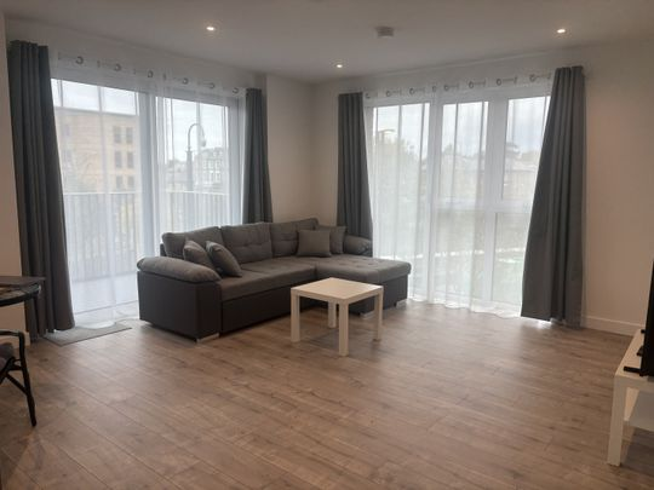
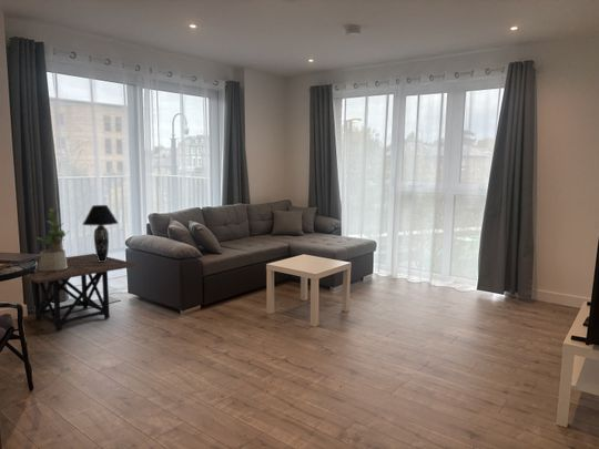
+ table lamp [81,204,119,262]
+ side table [22,253,140,333]
+ potted plant [35,207,69,272]
